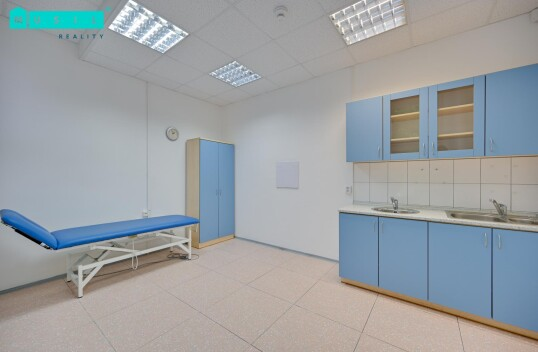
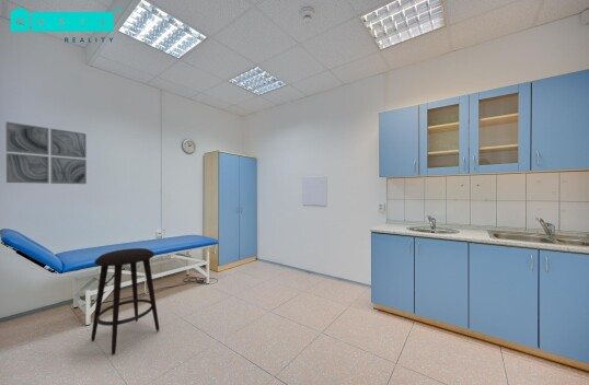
+ stool [90,247,160,357]
+ wall art [4,120,88,185]
